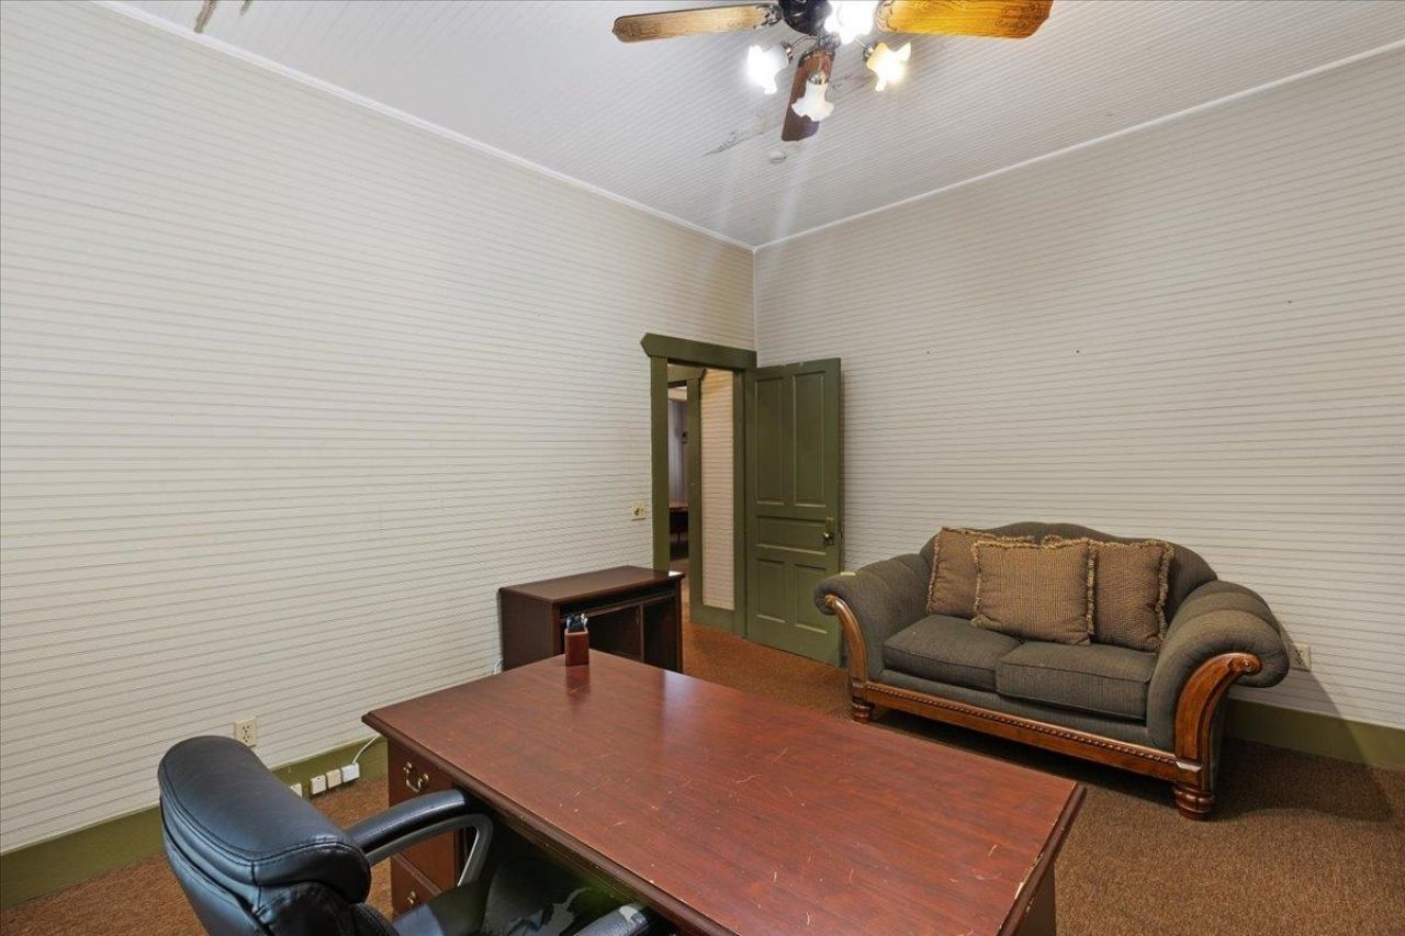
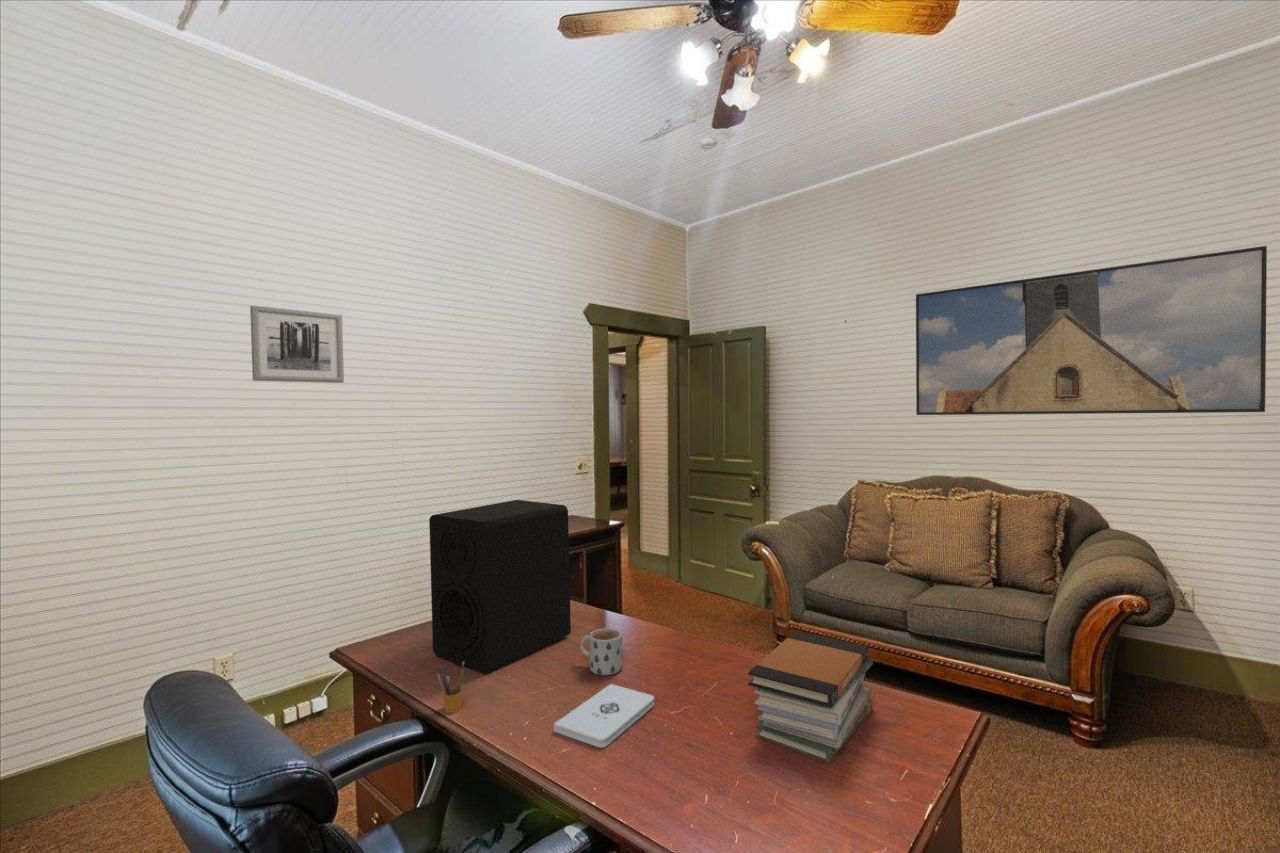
+ pencil box [436,661,465,714]
+ book stack [747,630,874,763]
+ mug [579,628,623,676]
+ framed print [915,245,1268,416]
+ speaker [428,499,572,675]
+ wall art [249,305,345,384]
+ notepad [553,683,655,748]
